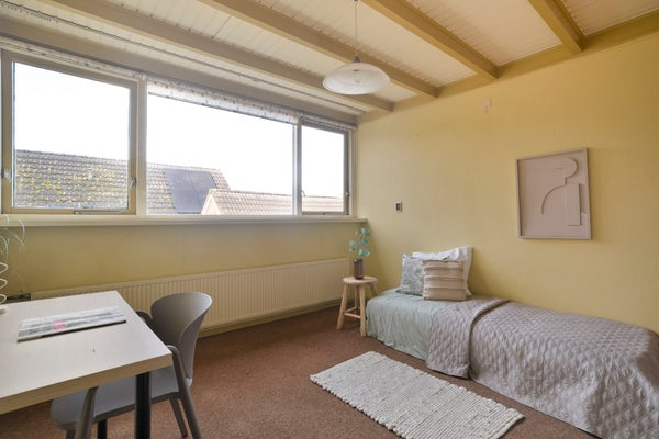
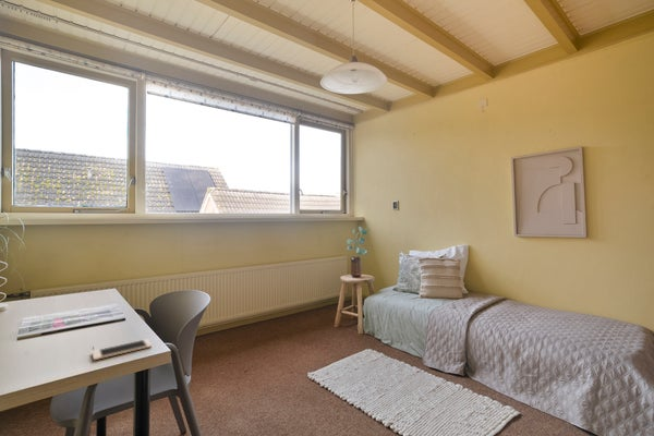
+ cell phone [90,338,153,361]
